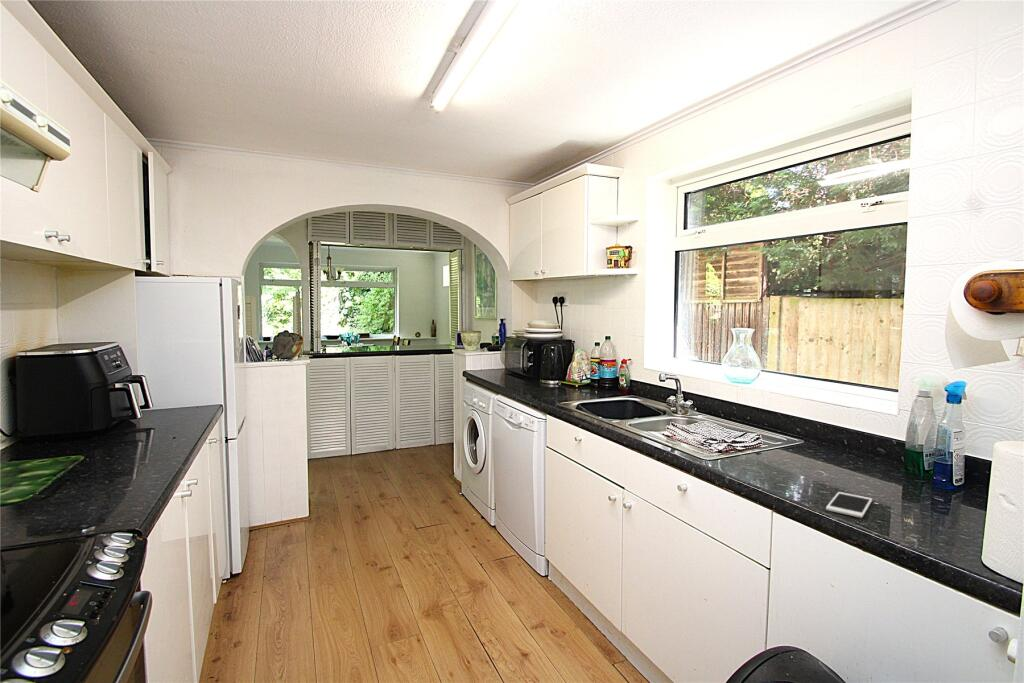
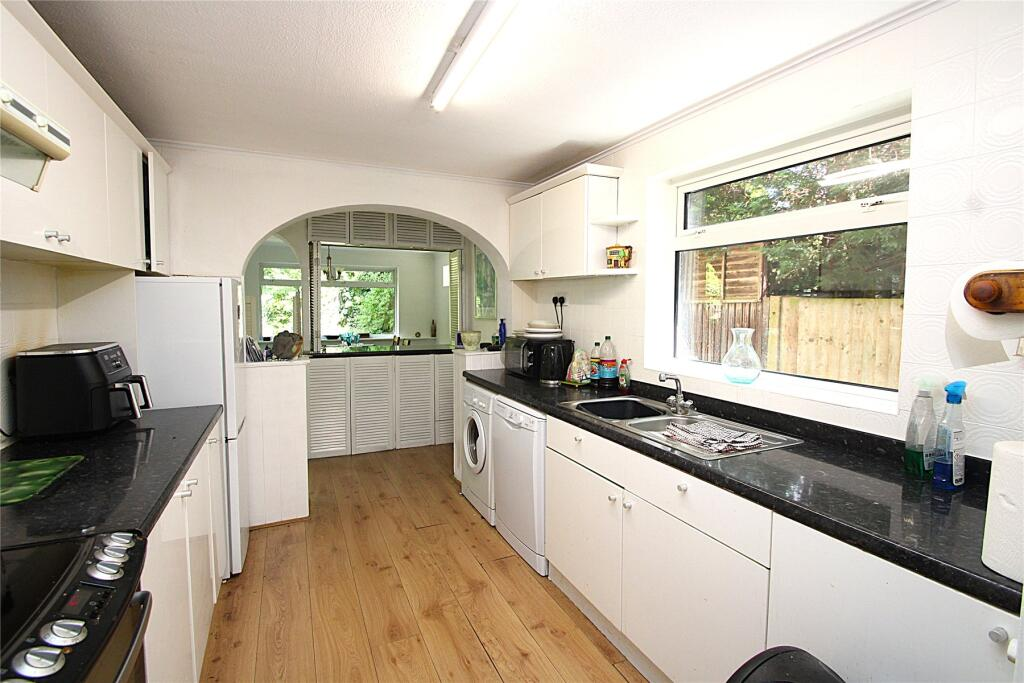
- cell phone [825,491,873,519]
